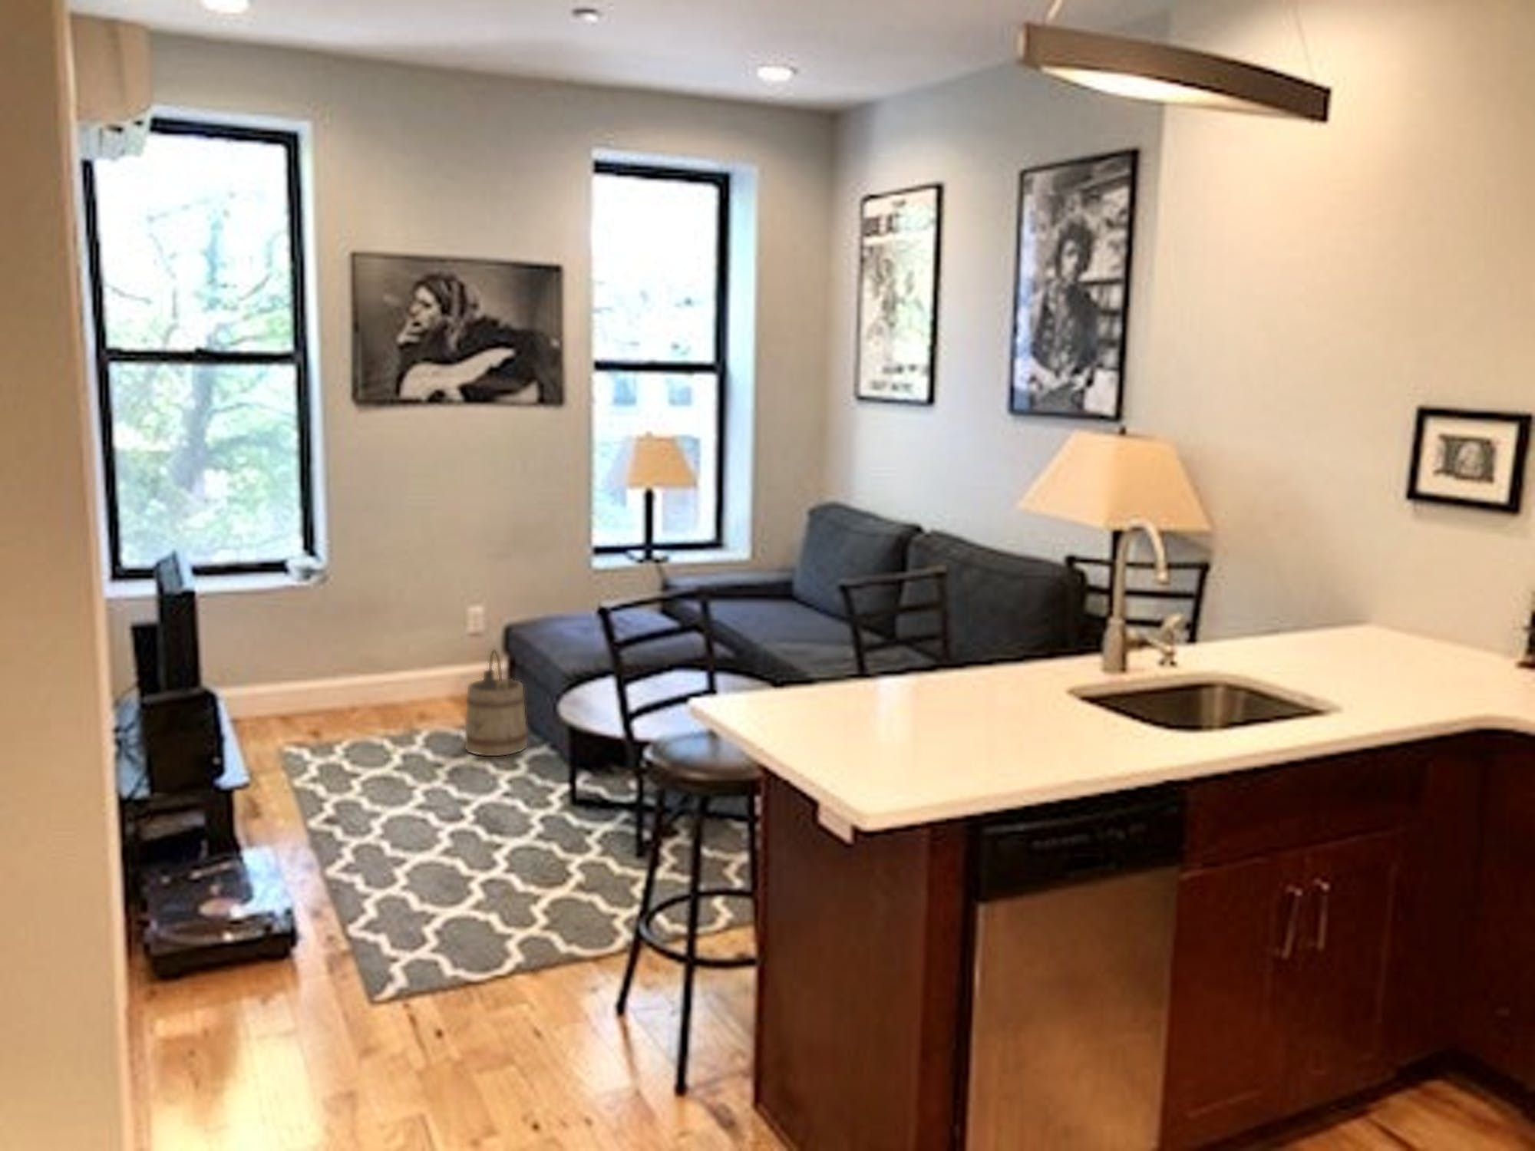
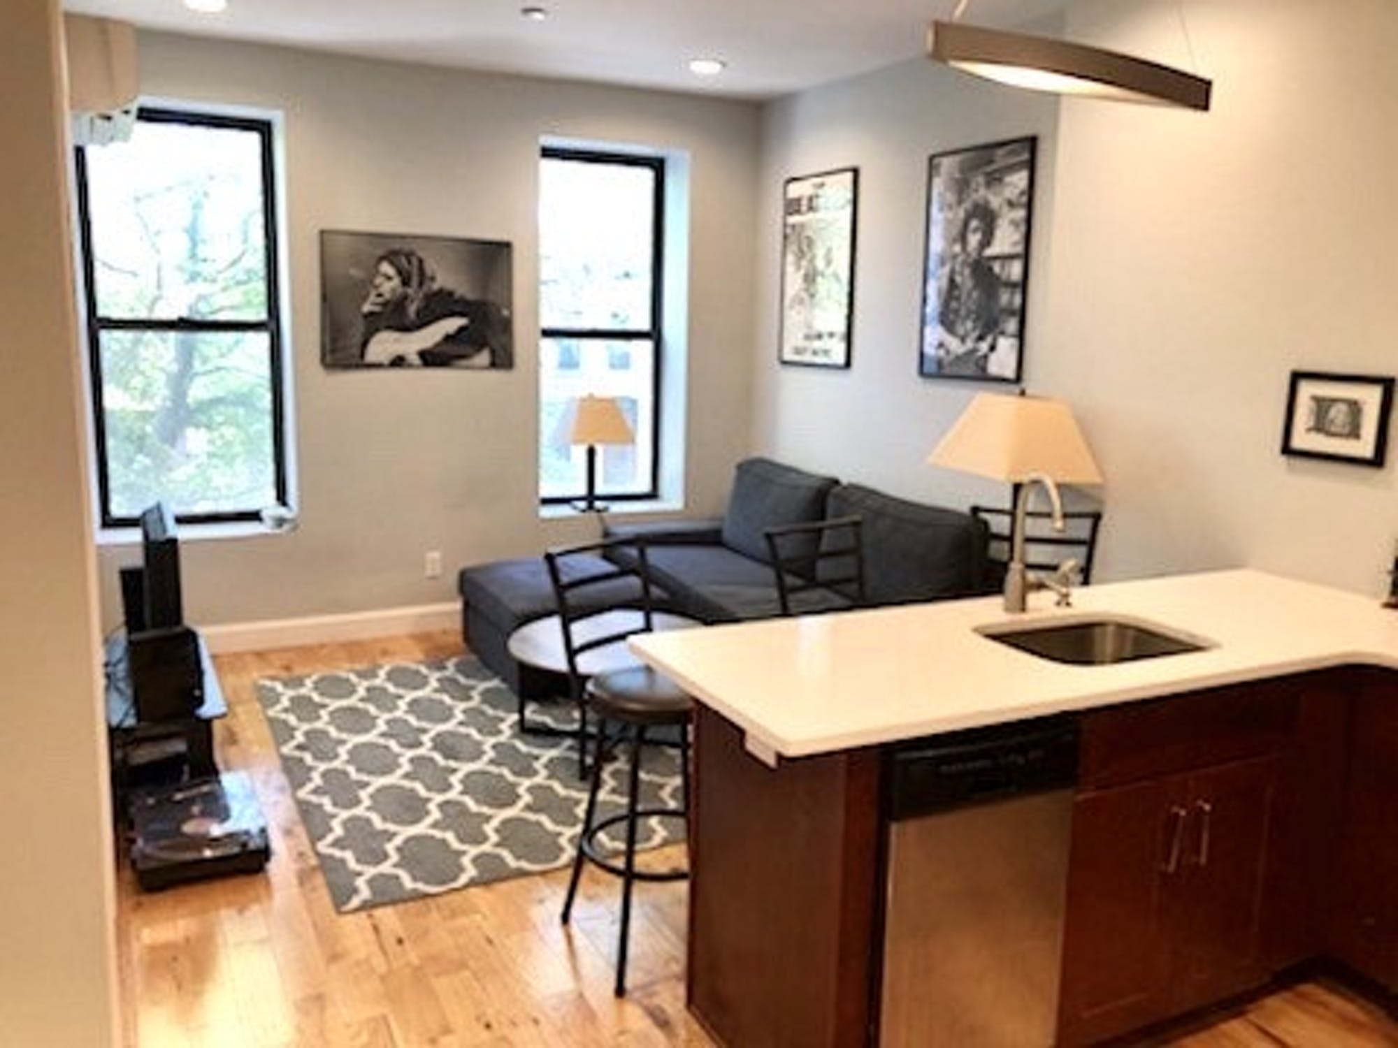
- bucket [464,648,528,757]
